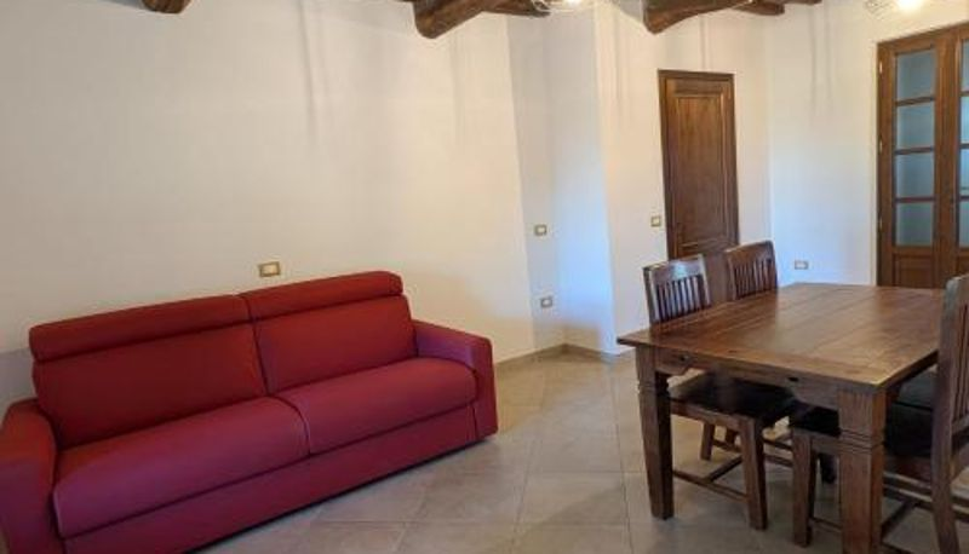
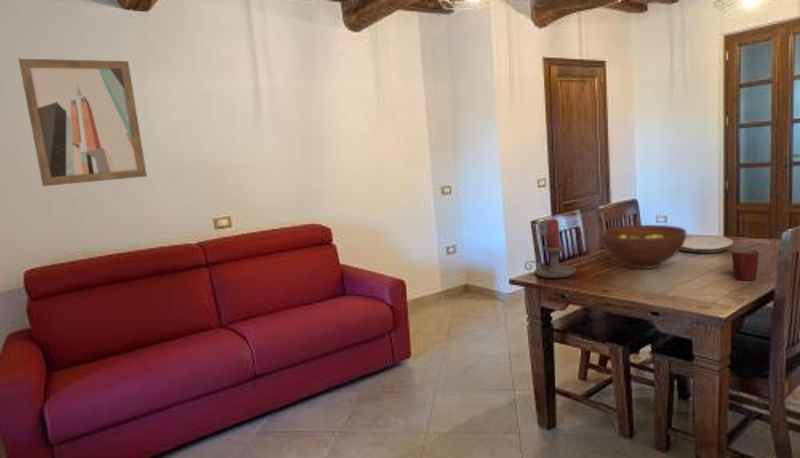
+ wall art [18,58,148,187]
+ mug [731,248,760,281]
+ plate [680,235,734,254]
+ fruit bowl [600,224,687,270]
+ candle holder [524,219,577,279]
